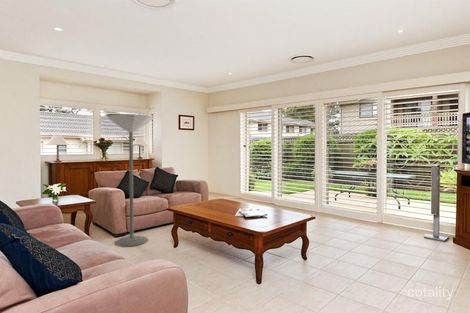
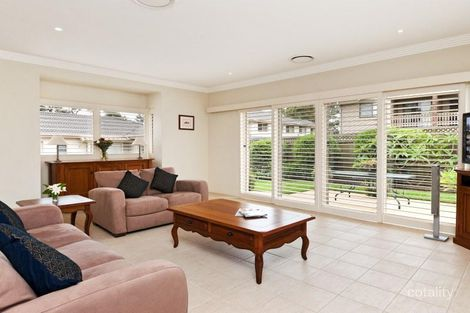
- floor lamp [106,113,155,247]
